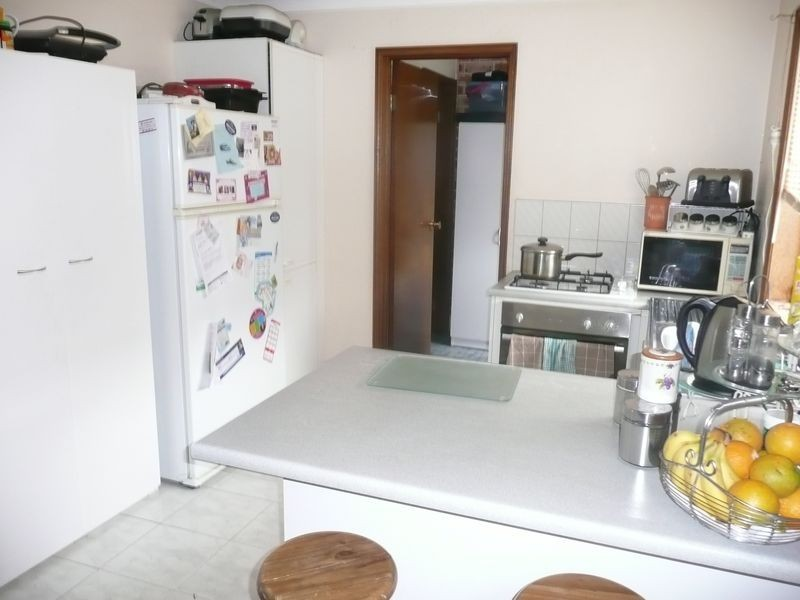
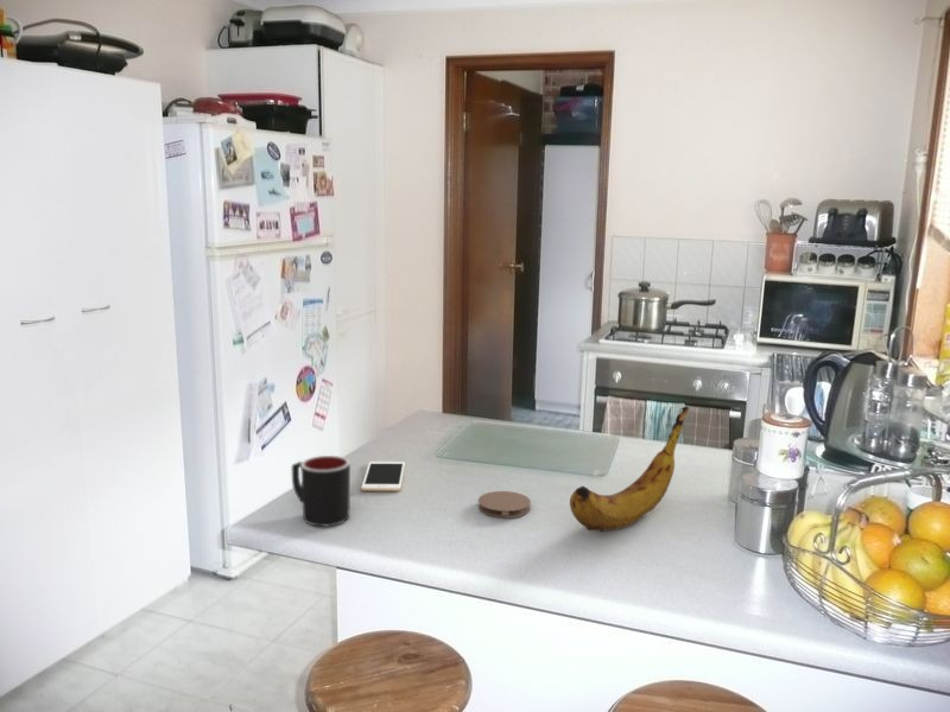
+ cell phone [360,460,406,491]
+ mug [291,454,352,527]
+ coaster [477,490,532,519]
+ banana [569,406,691,533]
